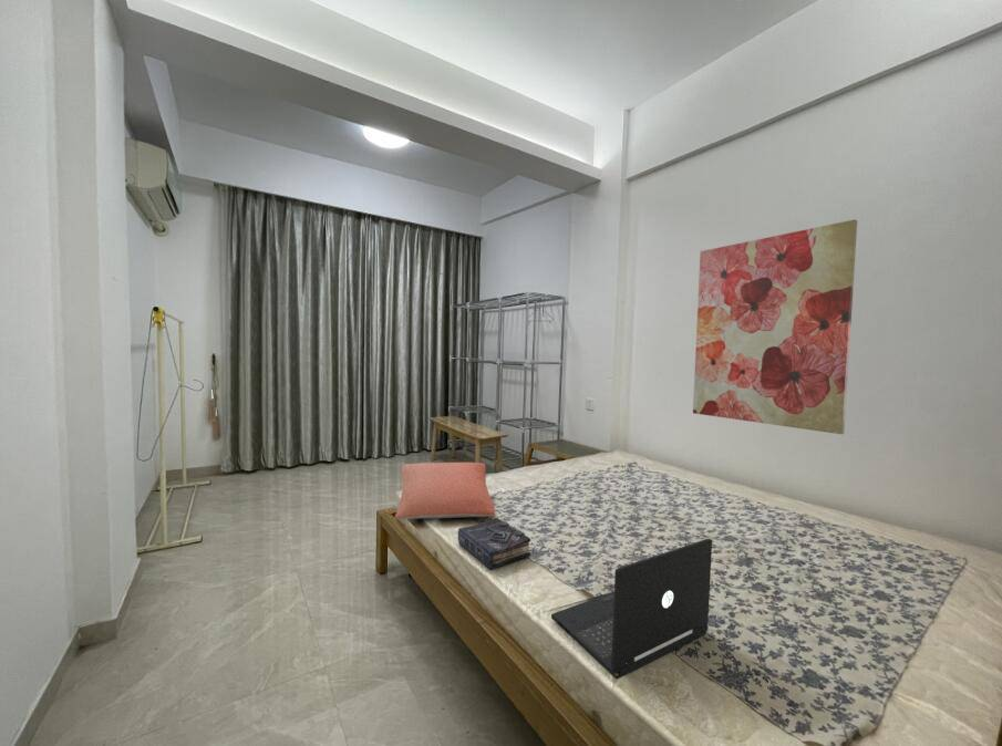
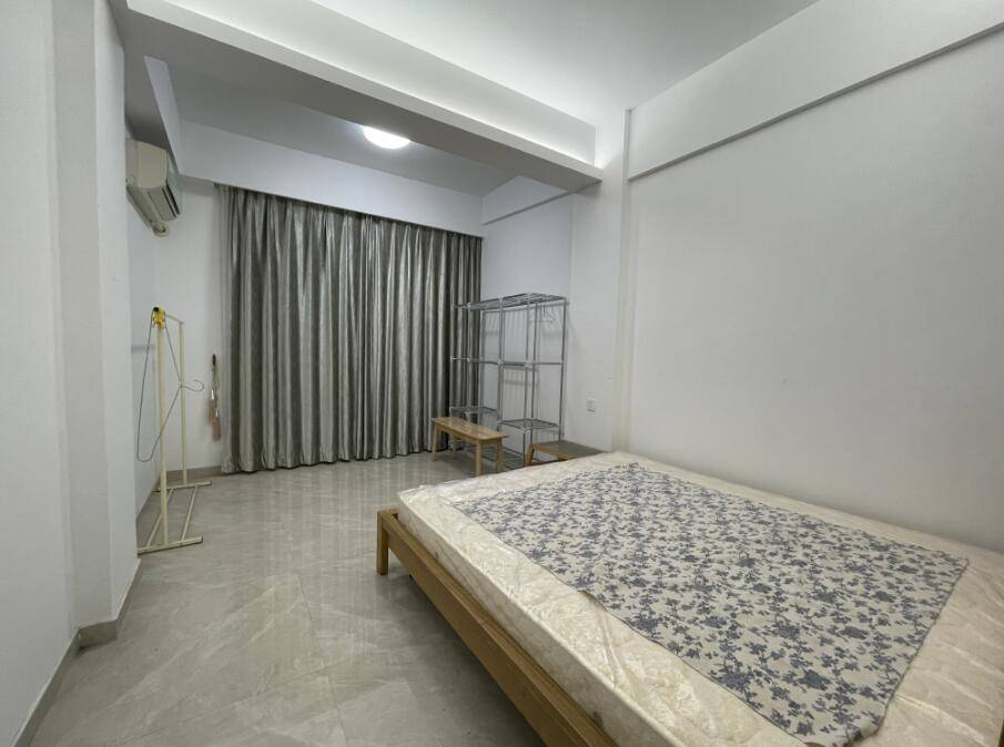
- wall art [692,218,858,435]
- book [457,517,531,571]
- pillow [393,462,496,521]
- laptop [550,538,713,681]
